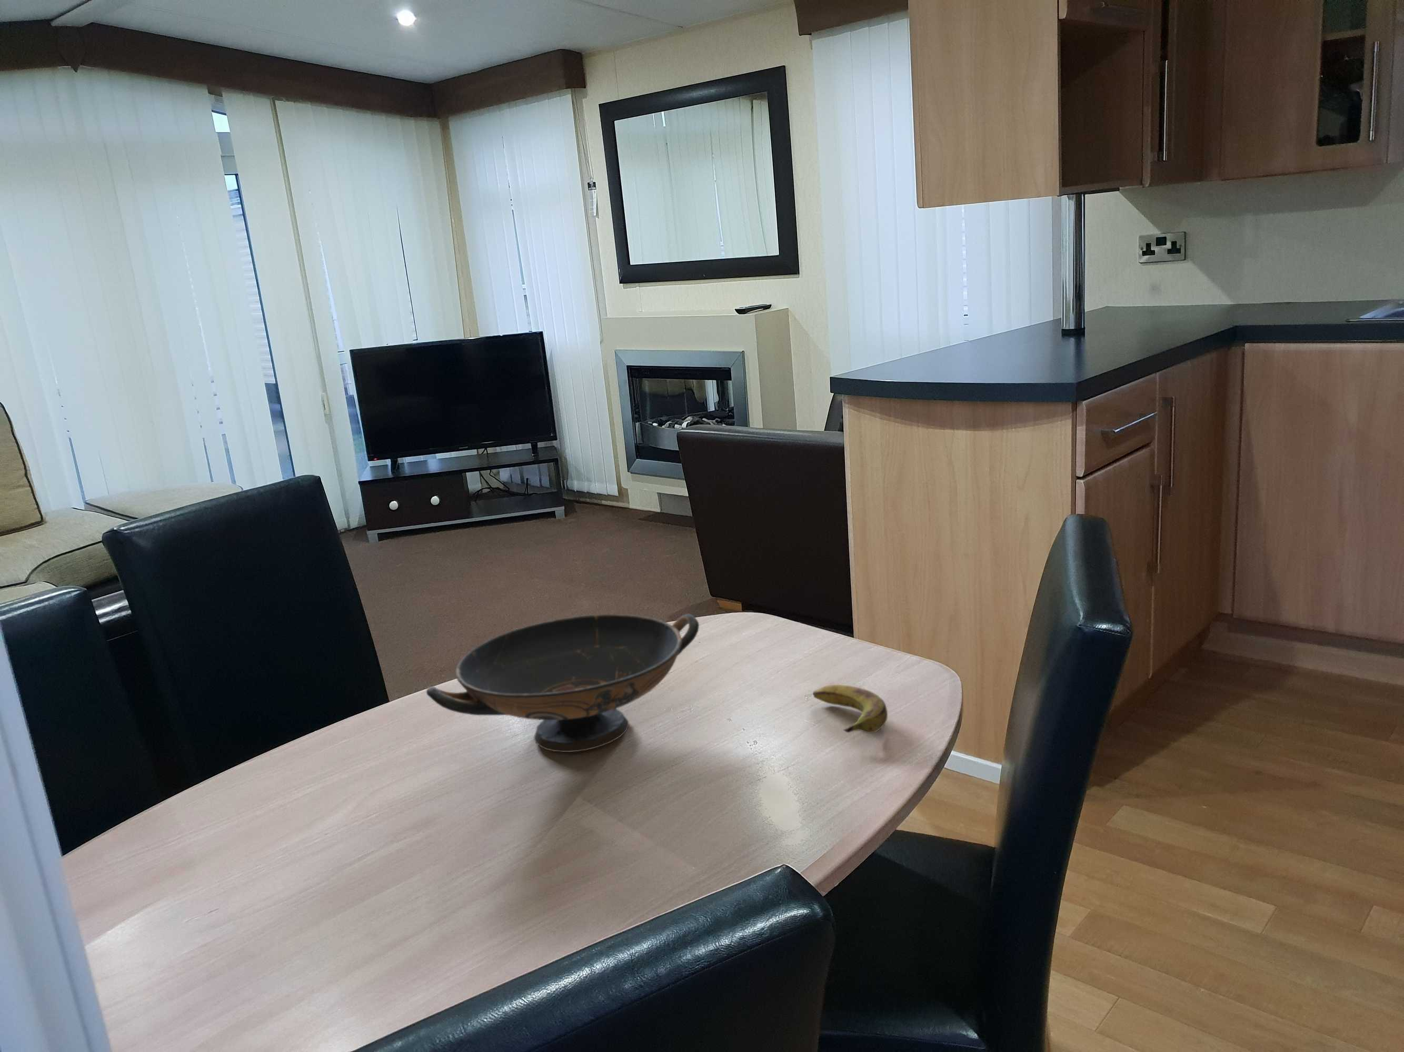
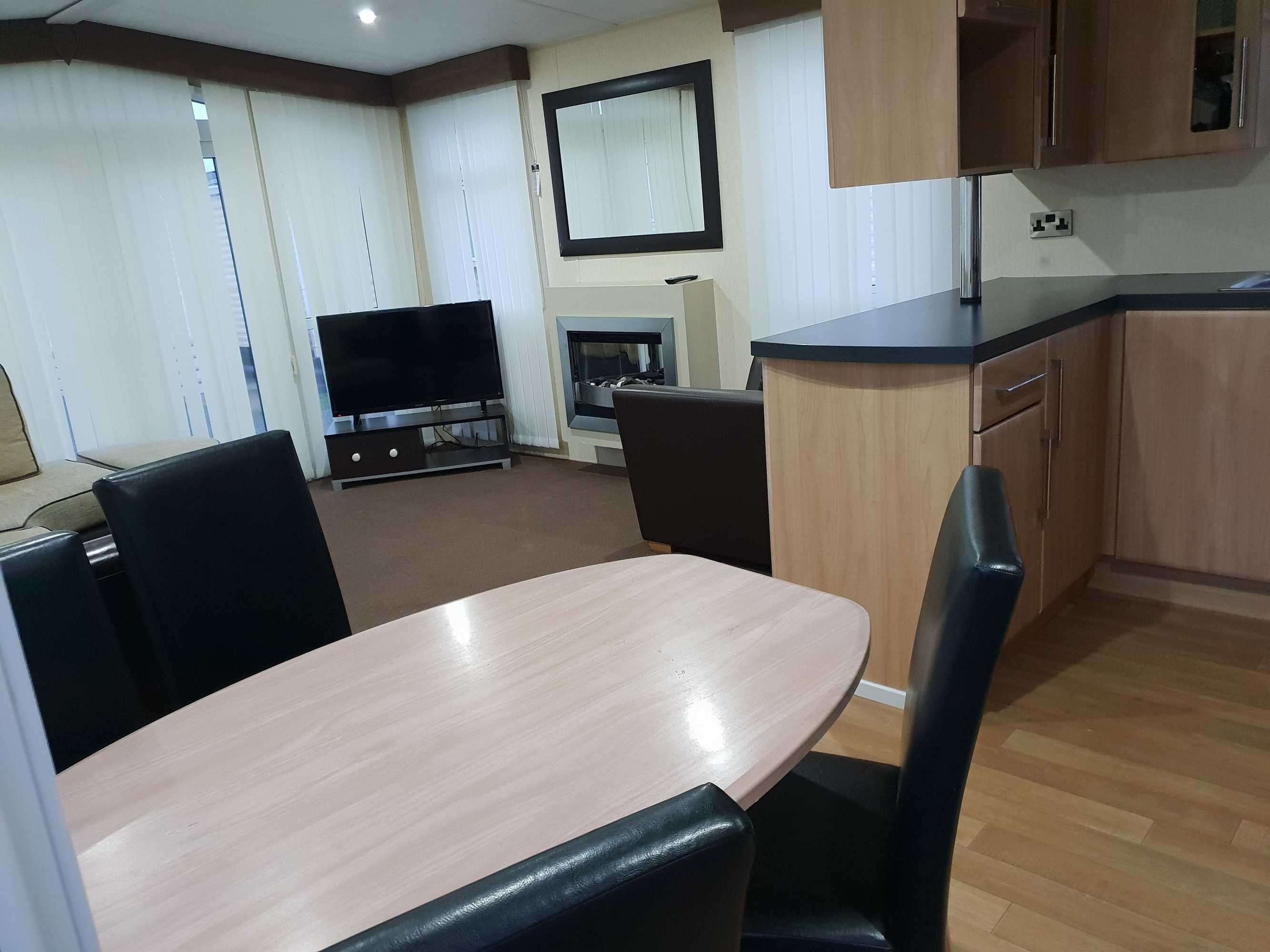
- banana [813,684,888,734]
- decorative bowl [426,613,700,753]
